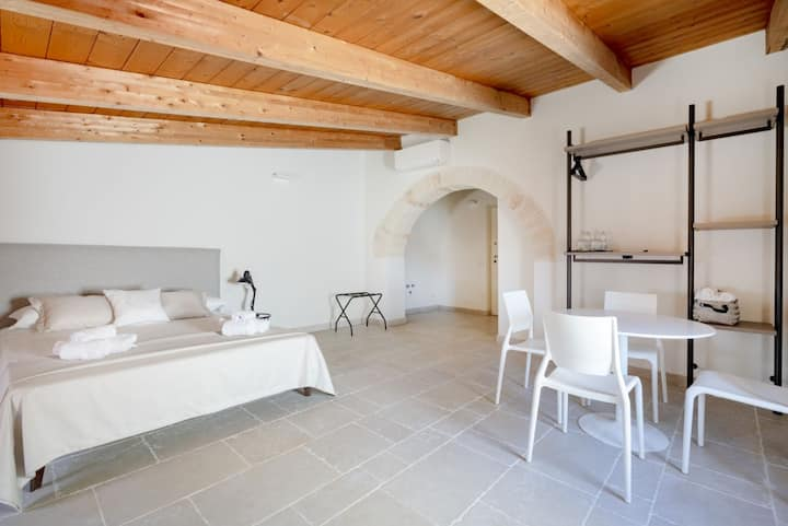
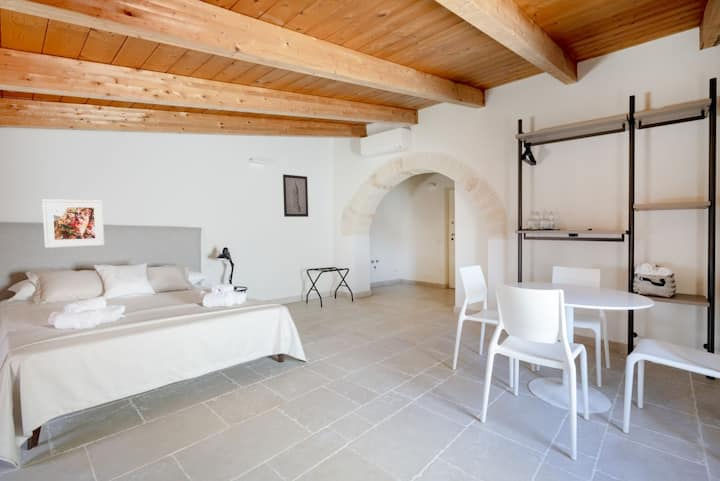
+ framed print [41,198,105,249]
+ wall art [282,174,309,218]
